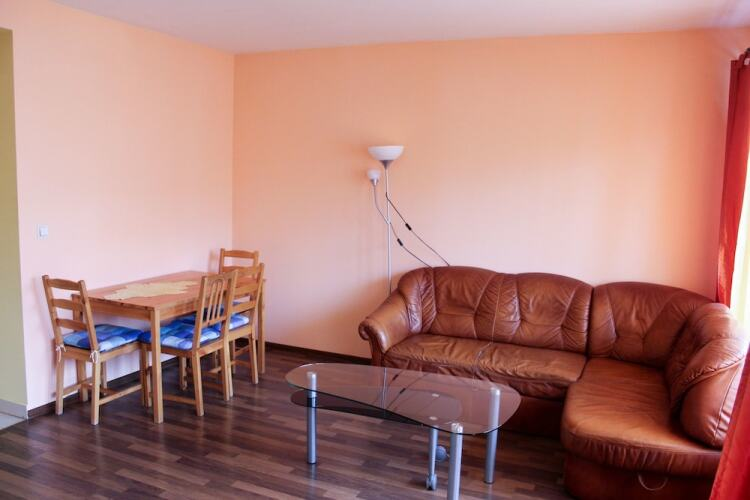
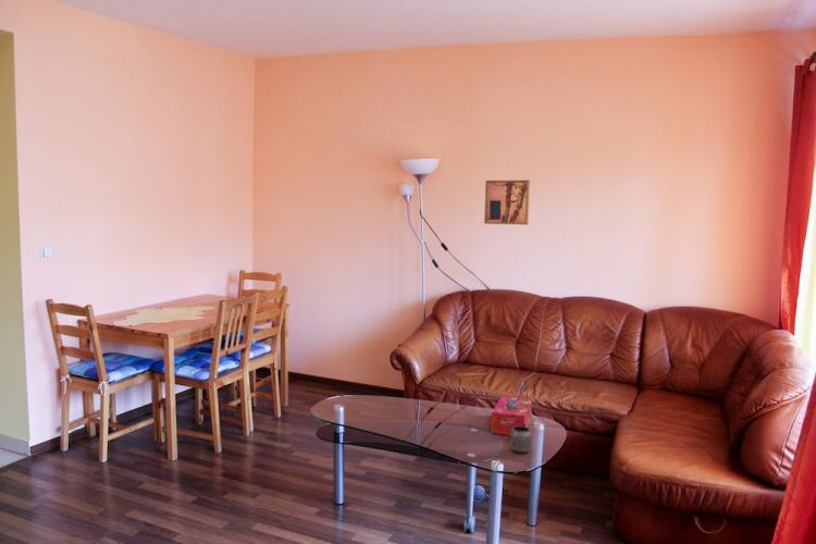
+ tissue box [490,395,533,436]
+ wall art [483,180,531,226]
+ mug [508,424,532,455]
